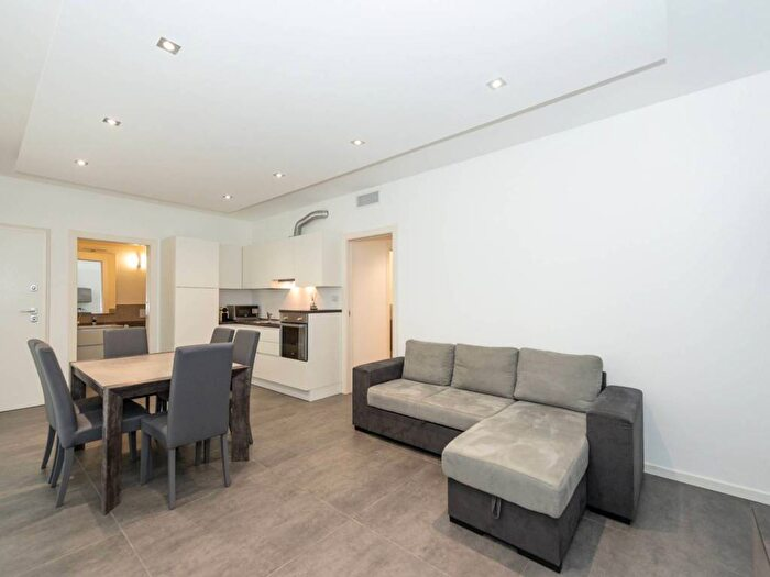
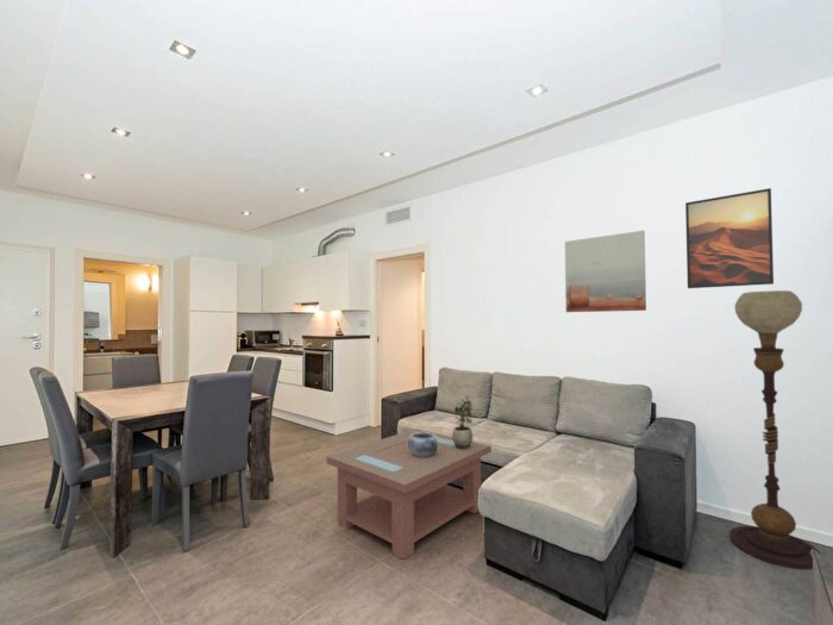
+ coffee table [325,427,493,561]
+ potted plant [451,395,474,449]
+ wall art [564,230,647,313]
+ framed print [684,187,775,289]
+ floor lamp [728,289,822,570]
+ decorative bowl [408,432,438,457]
